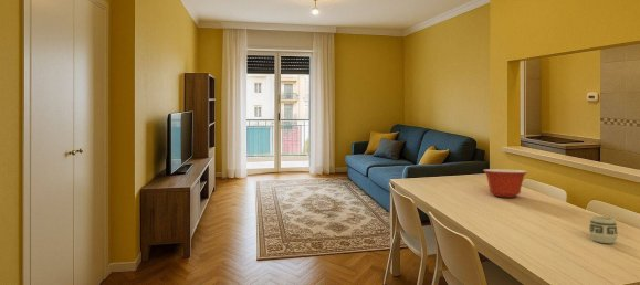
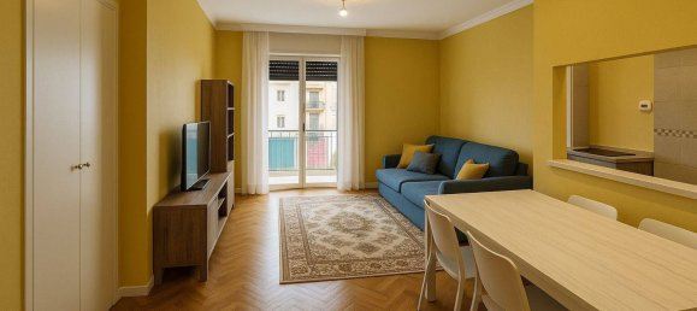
- mixing bowl [482,168,528,199]
- cup [588,214,619,244]
